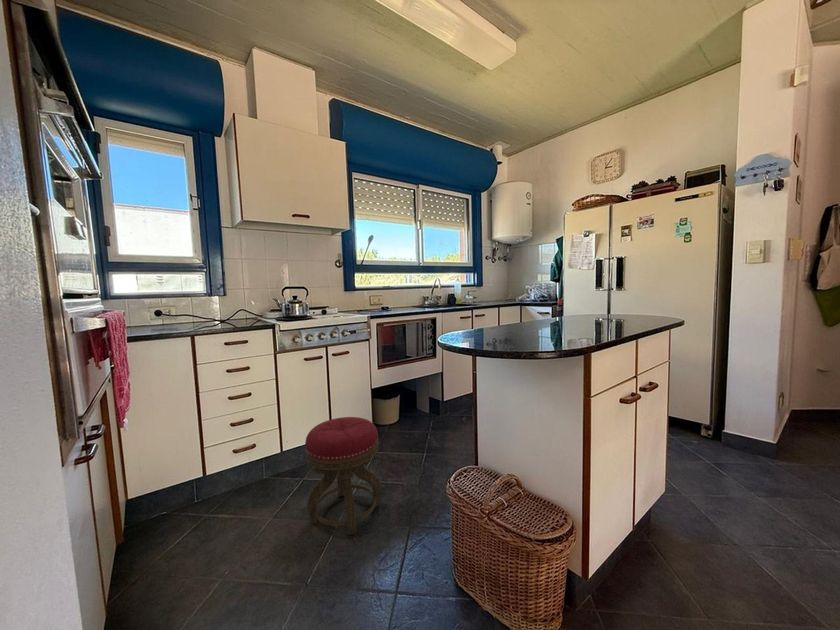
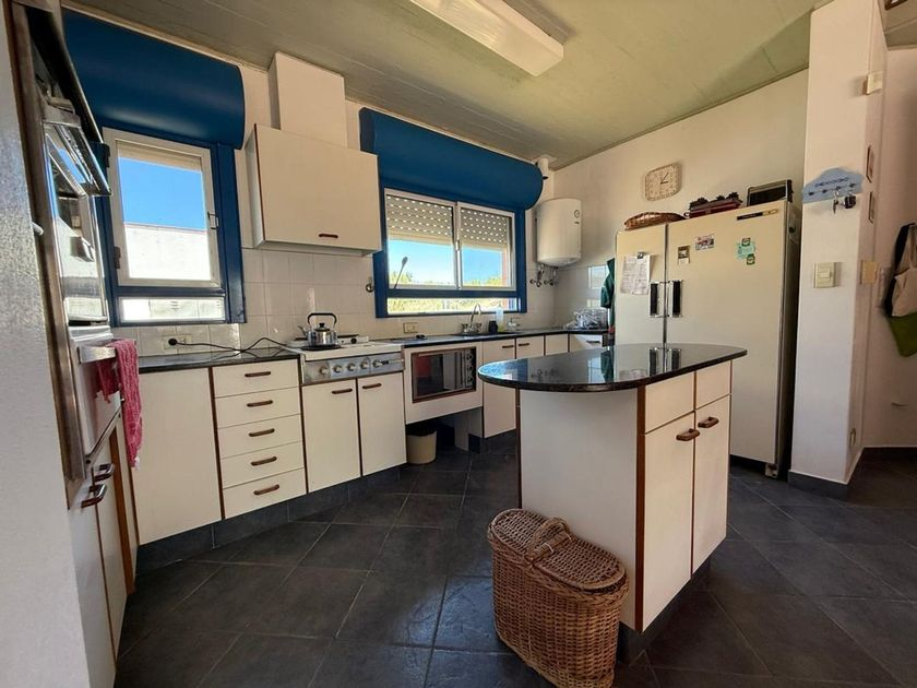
- stool [304,416,382,536]
